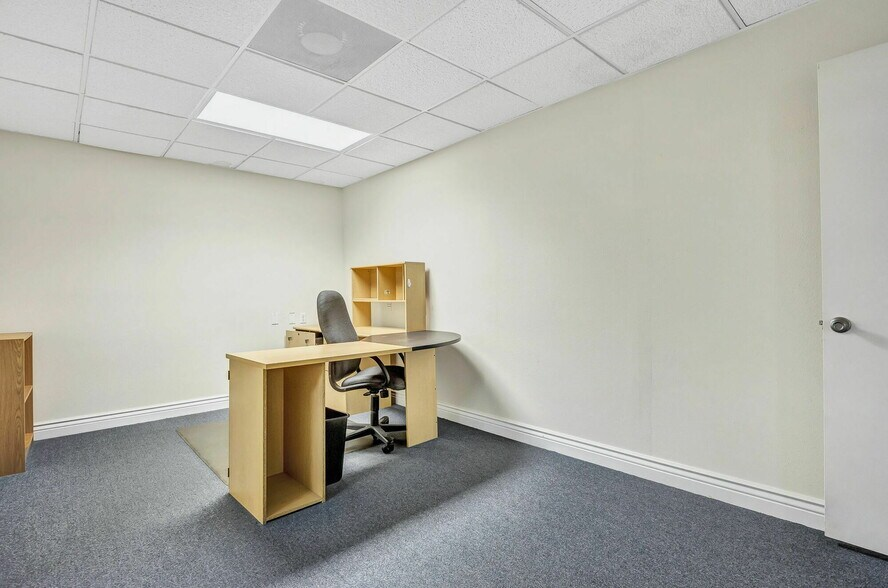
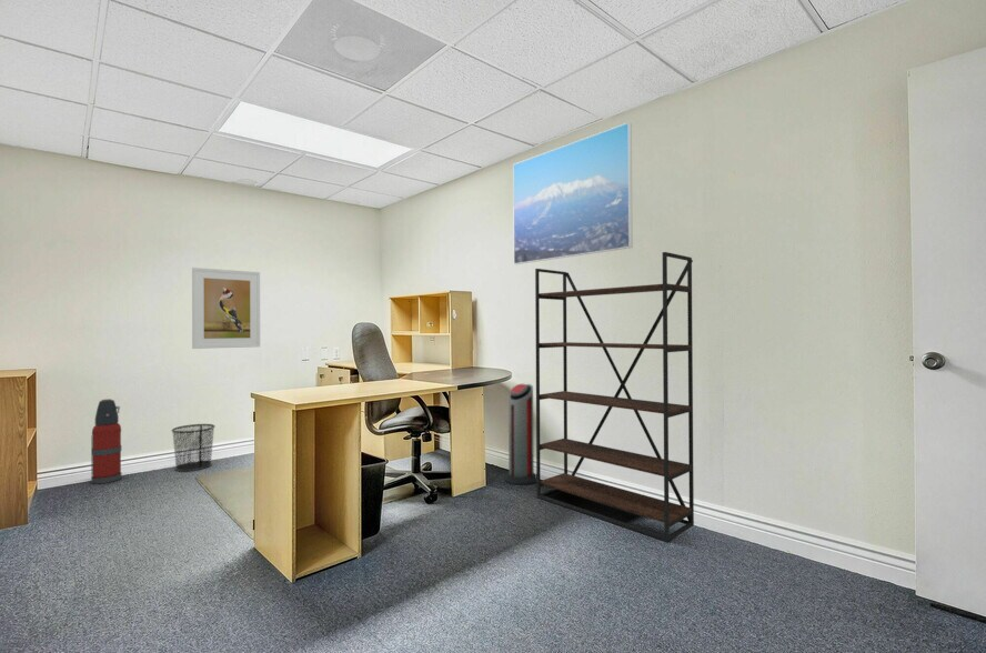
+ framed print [191,267,261,350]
+ air purifier [503,383,536,486]
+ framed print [512,121,633,265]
+ waste bin [170,423,217,473]
+ bookshelf [534,251,695,543]
+ fire extinguisher [90,398,123,484]
